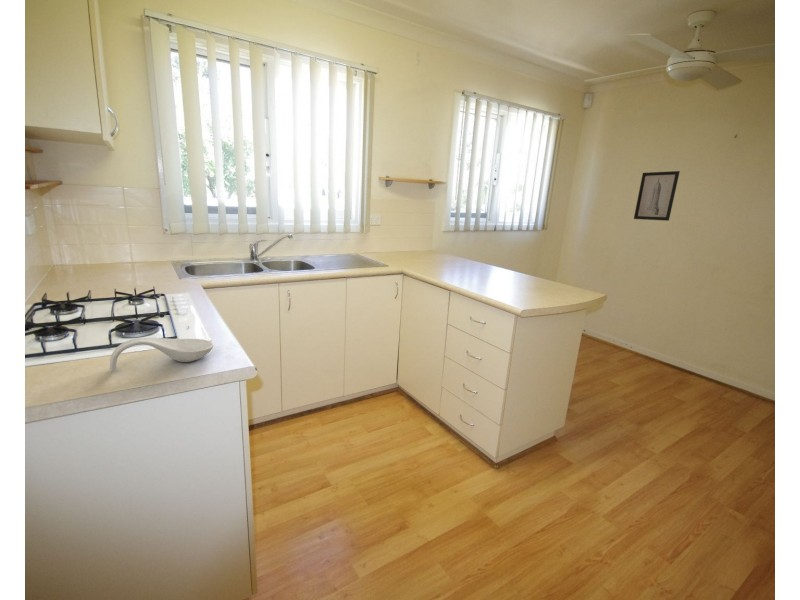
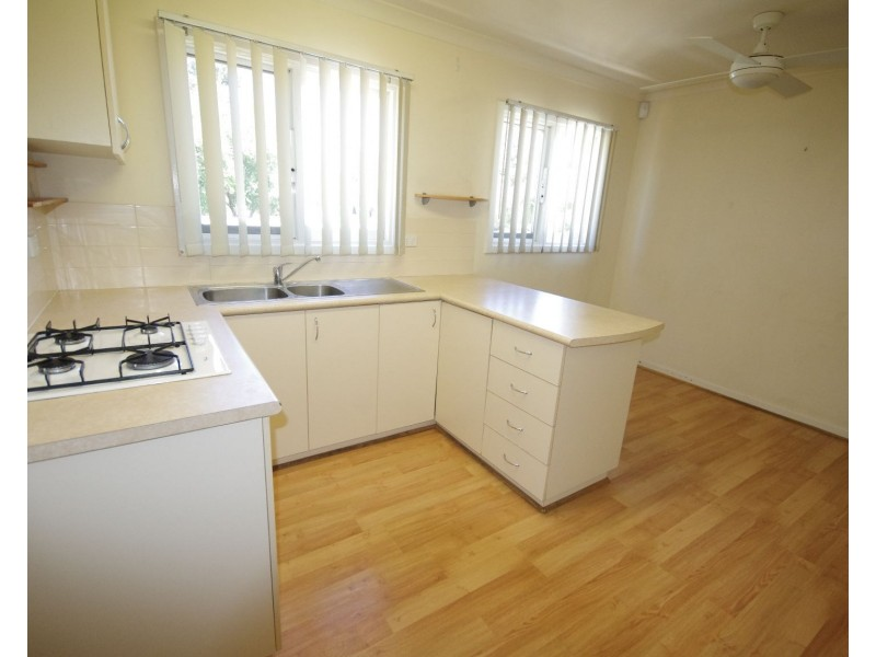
- spoon rest [109,336,214,373]
- wall art [633,170,681,222]
